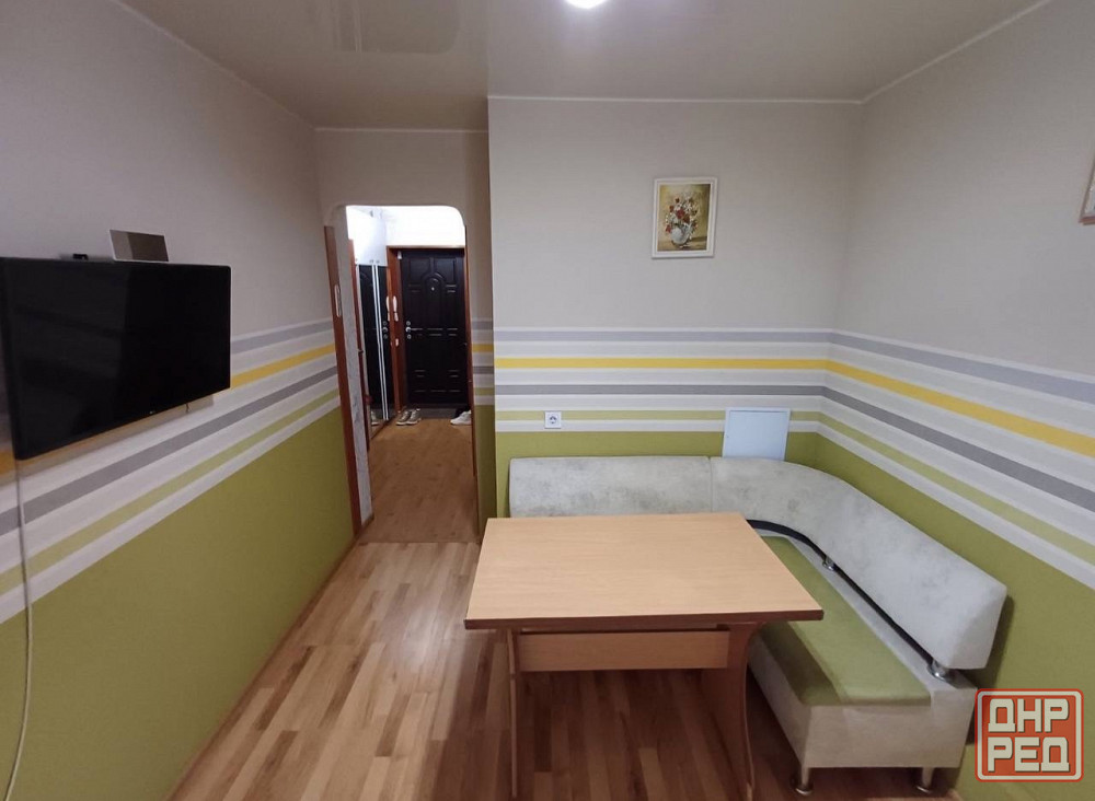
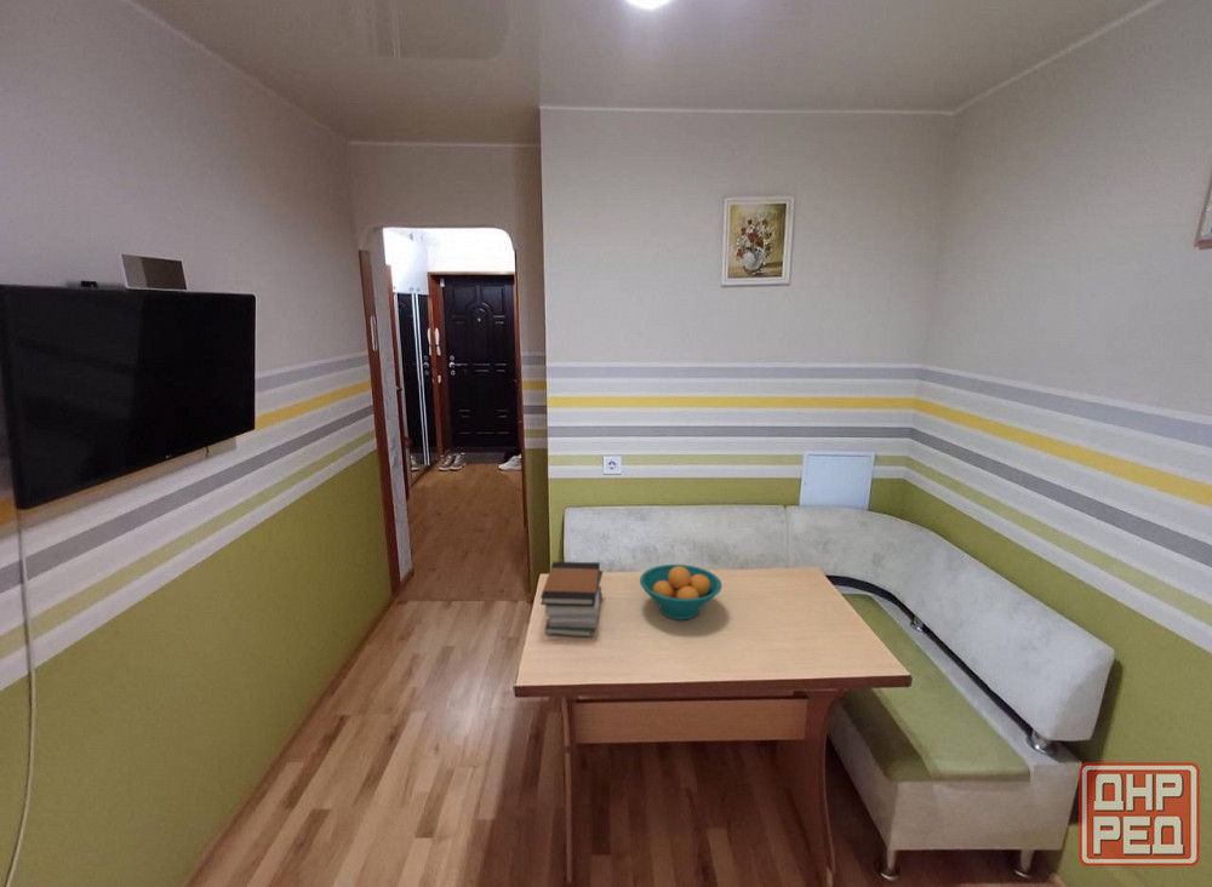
+ book stack [539,561,604,639]
+ fruit bowl [639,563,724,620]
